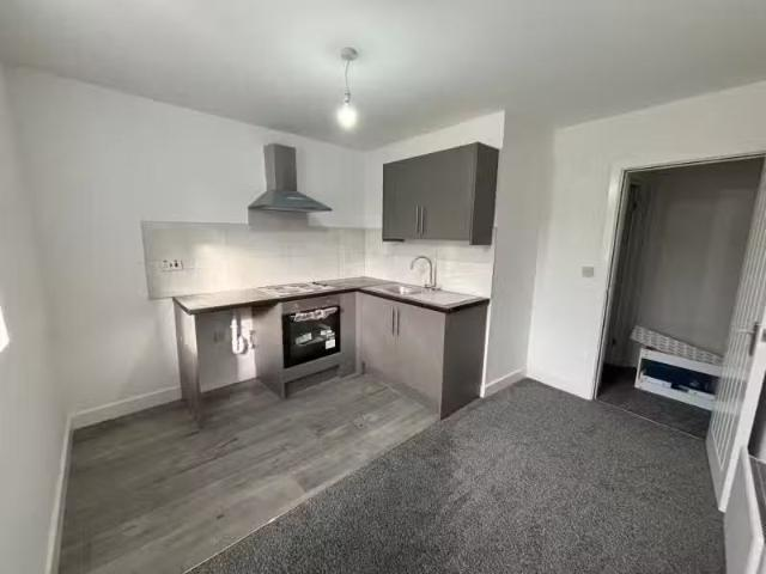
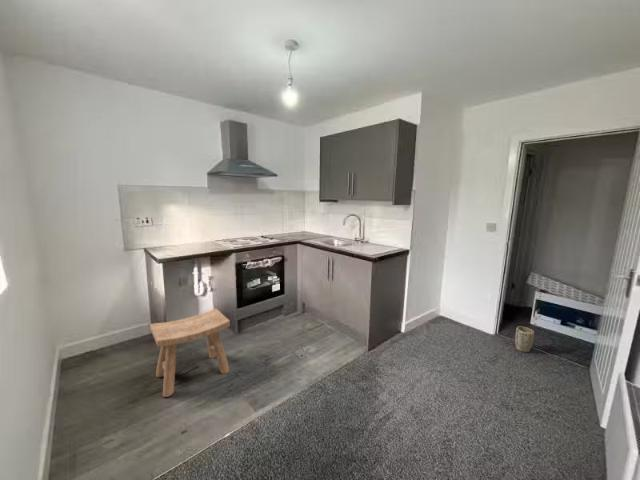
+ stool [149,308,231,398]
+ plant pot [514,326,535,353]
